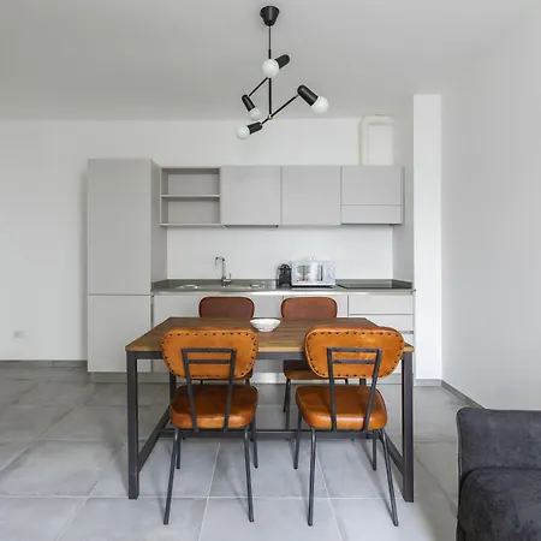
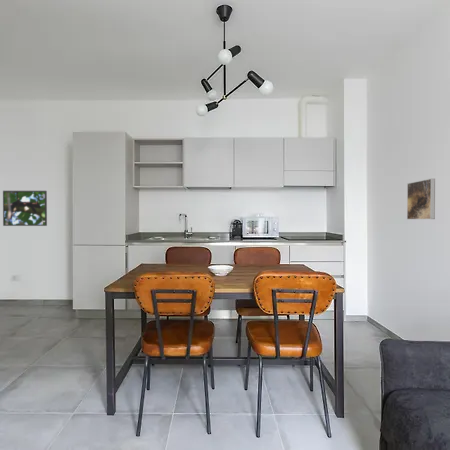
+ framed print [2,190,48,227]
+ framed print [406,178,436,220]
